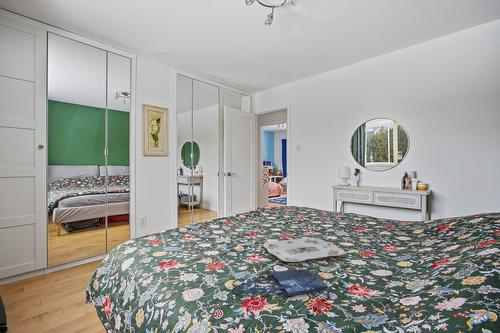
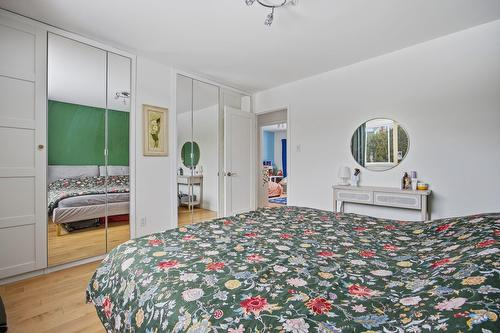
- shopping bag [231,268,329,297]
- serving tray [262,237,346,263]
